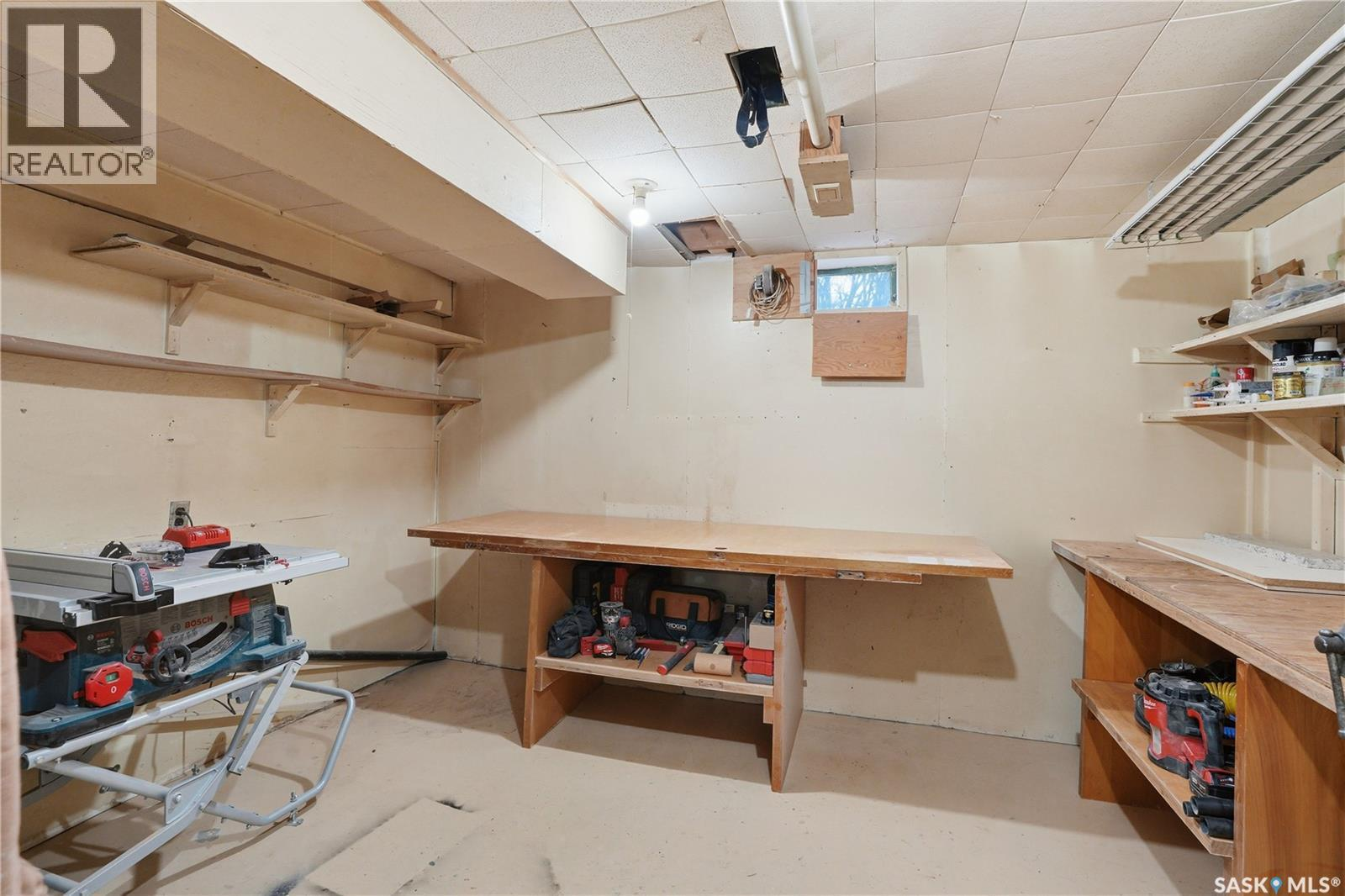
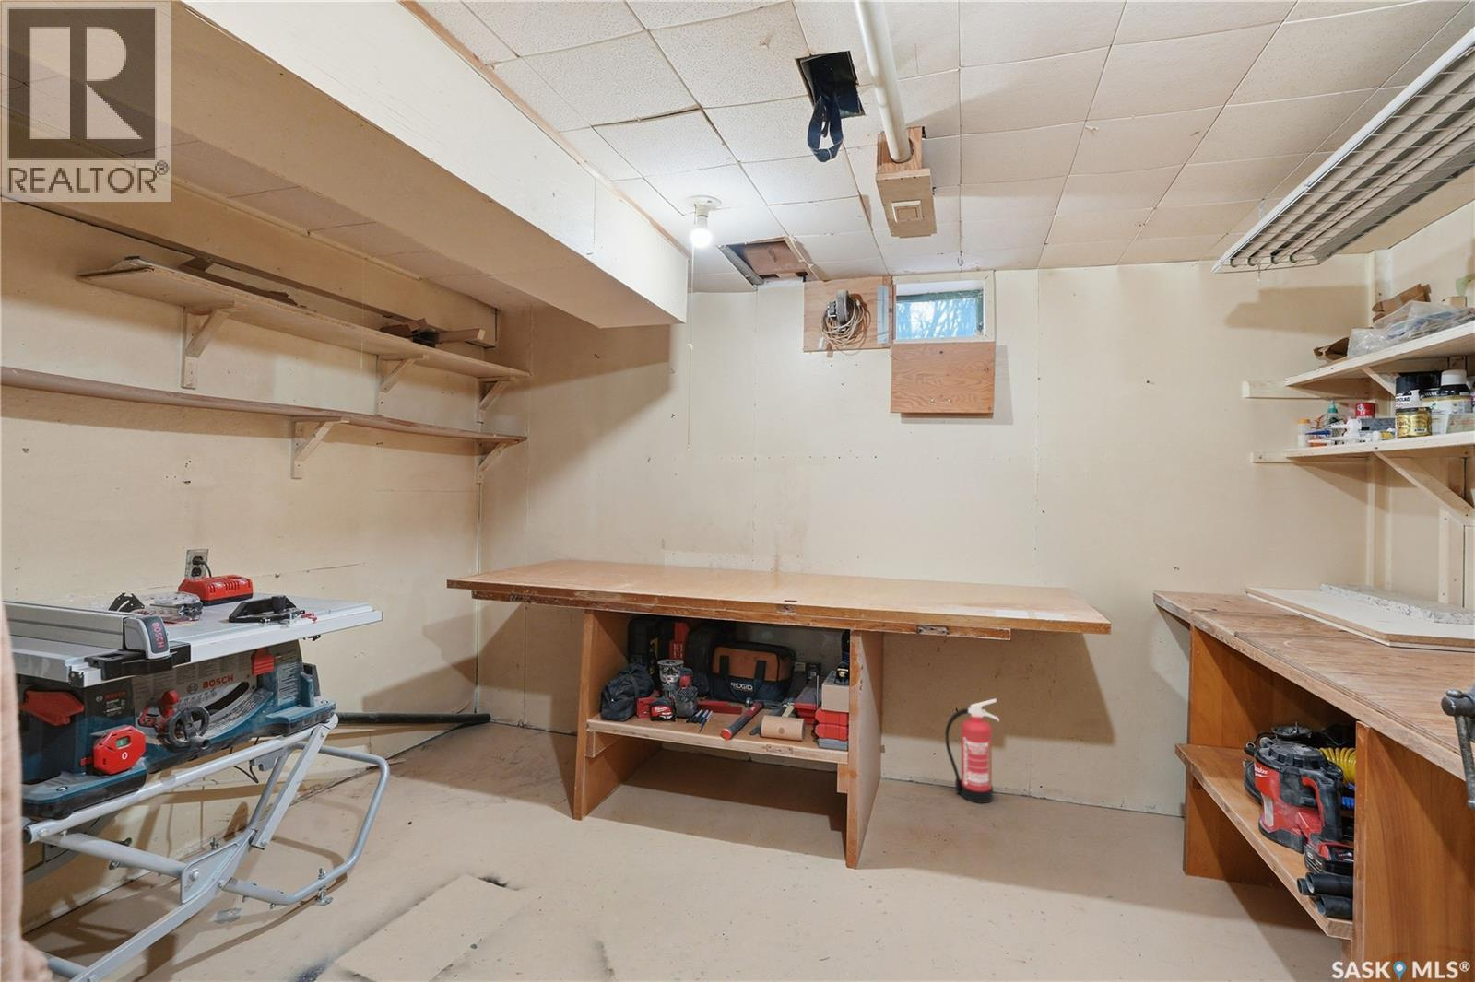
+ fire extinguisher [944,697,1000,804]
